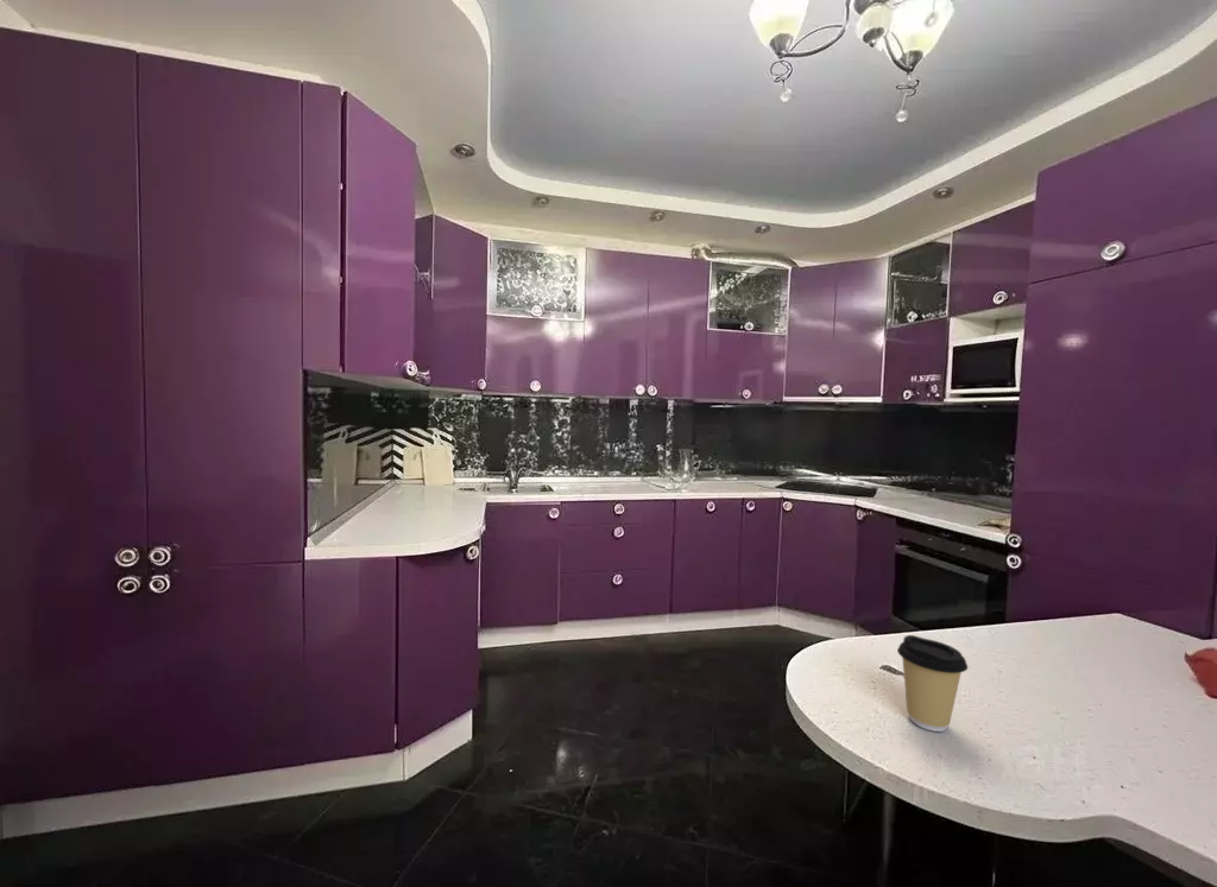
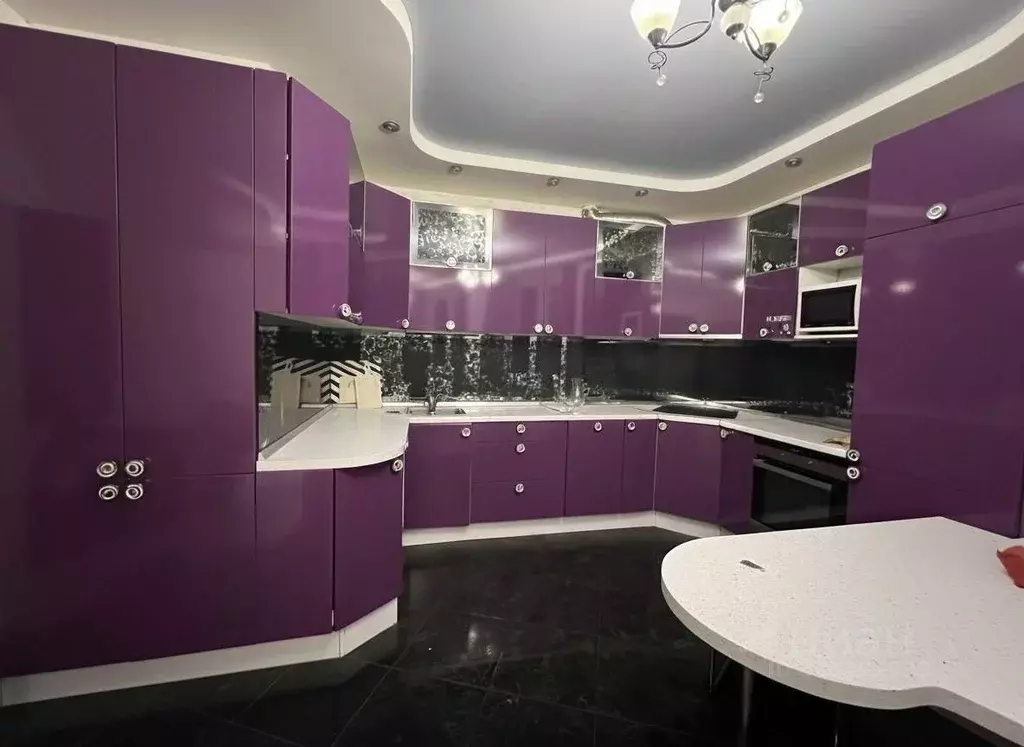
- coffee cup [896,634,969,733]
